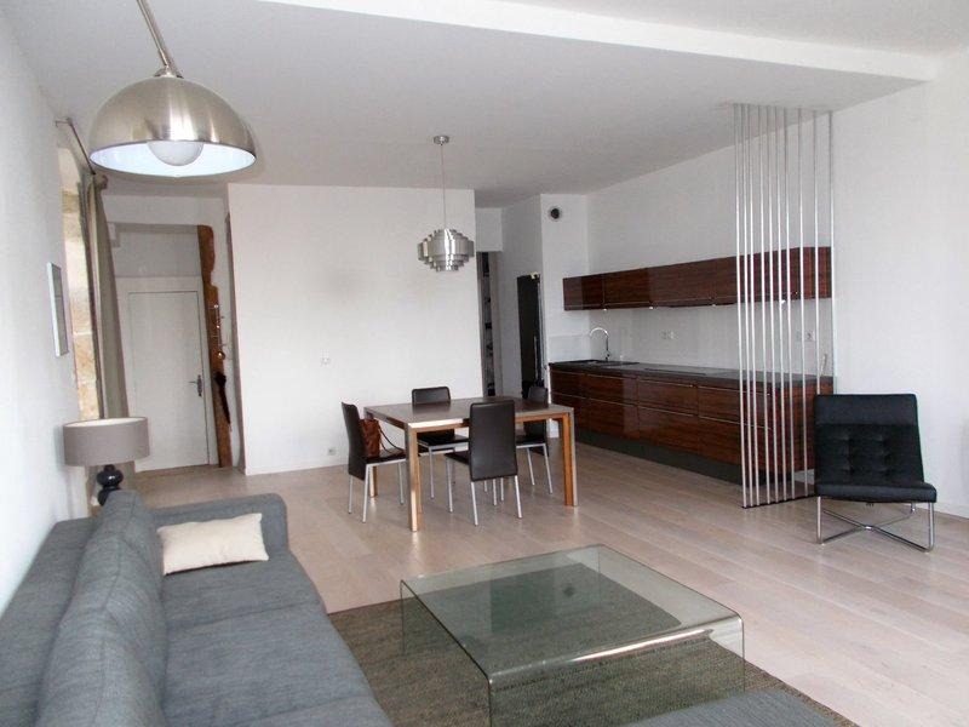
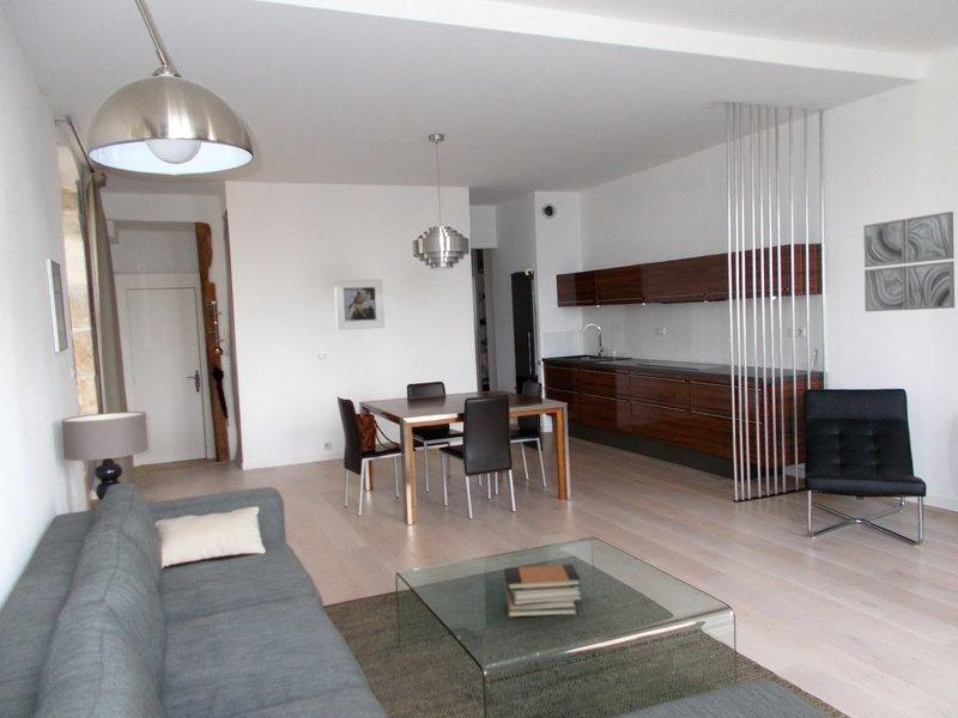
+ wall art [862,211,956,312]
+ book stack [503,564,583,619]
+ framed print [333,278,386,331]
